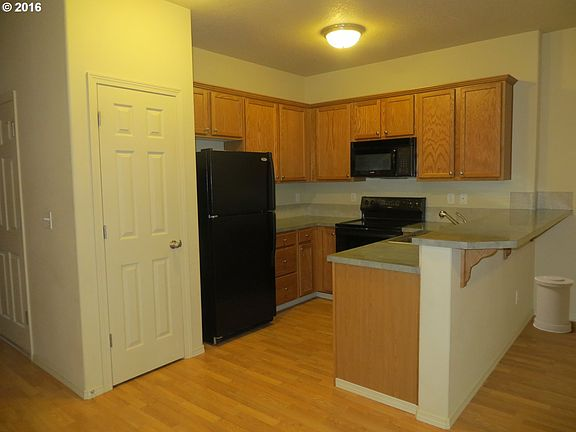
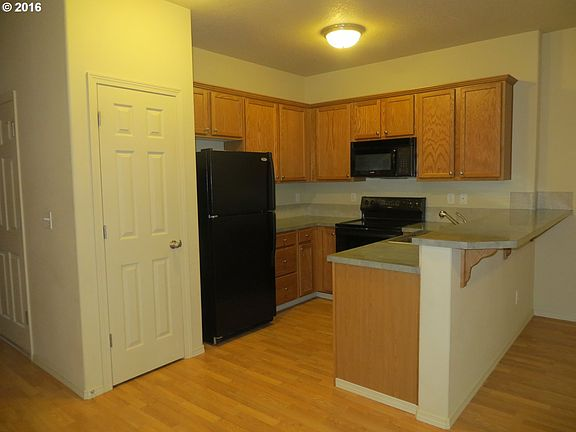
- trash can [533,275,574,334]
